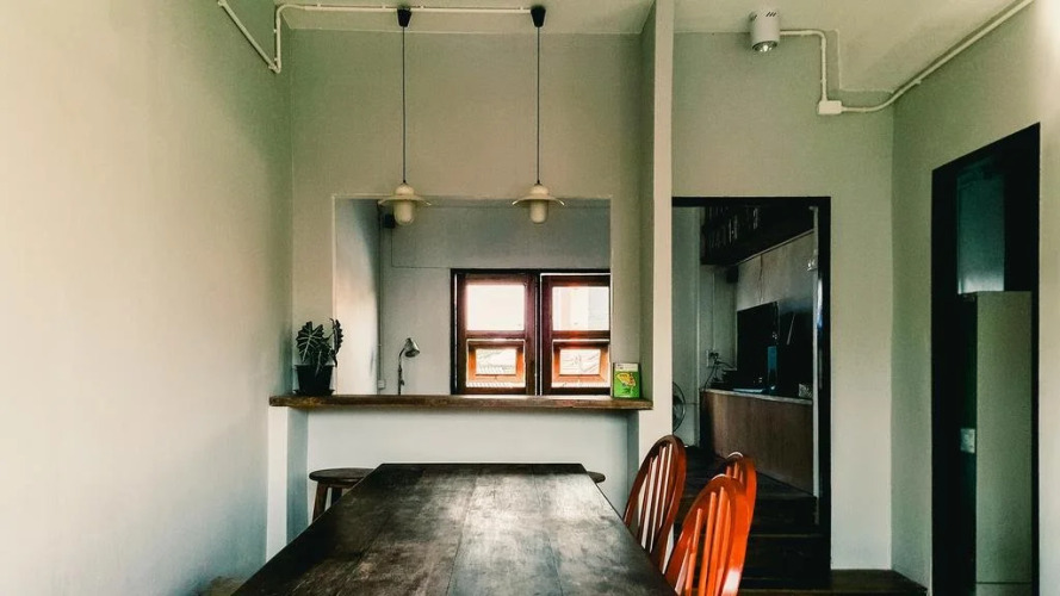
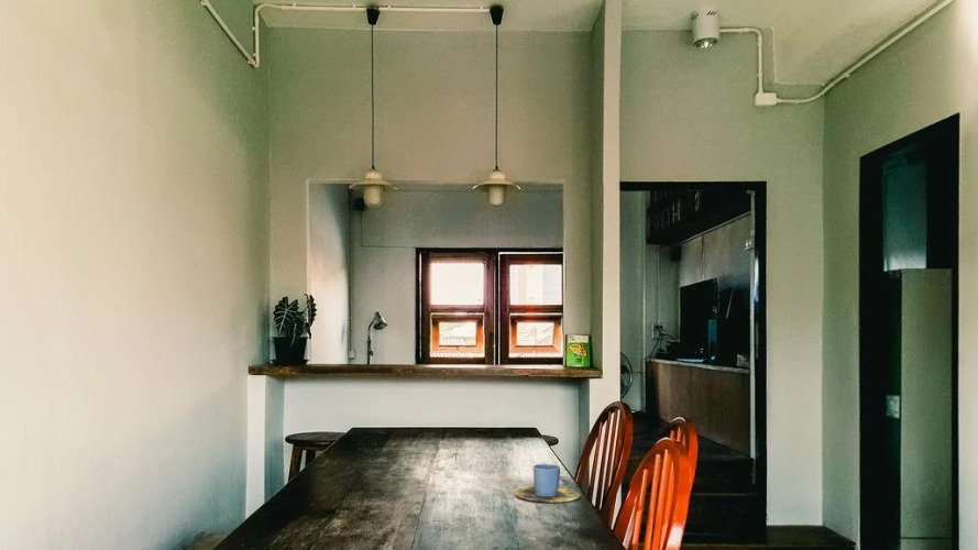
+ cup [514,463,581,504]
